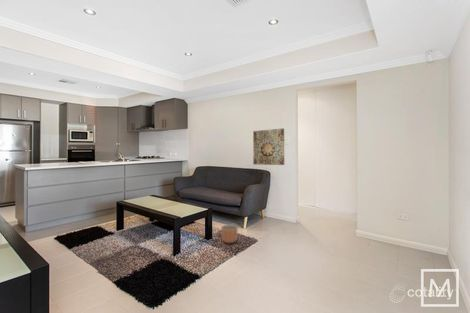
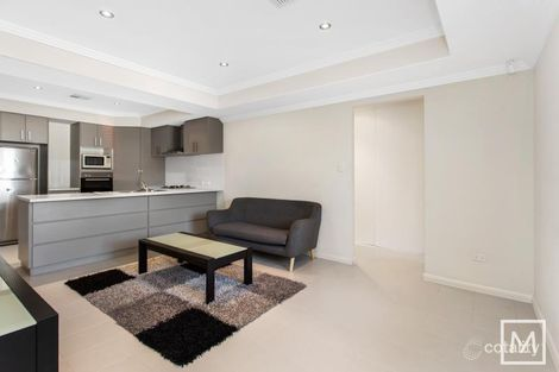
- planter [220,224,239,244]
- wall art [252,128,285,166]
